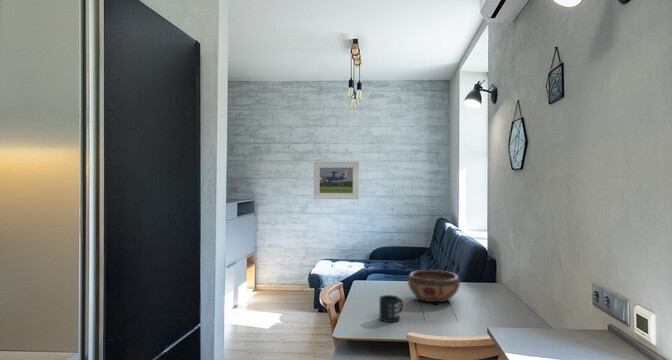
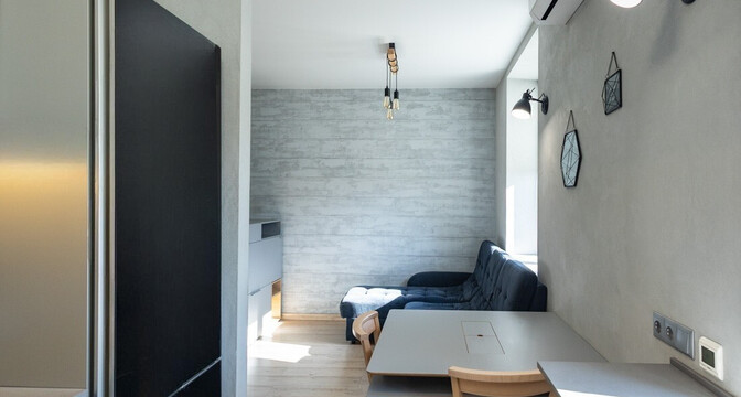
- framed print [313,161,360,200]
- decorative bowl [407,269,461,303]
- mug [378,294,404,323]
